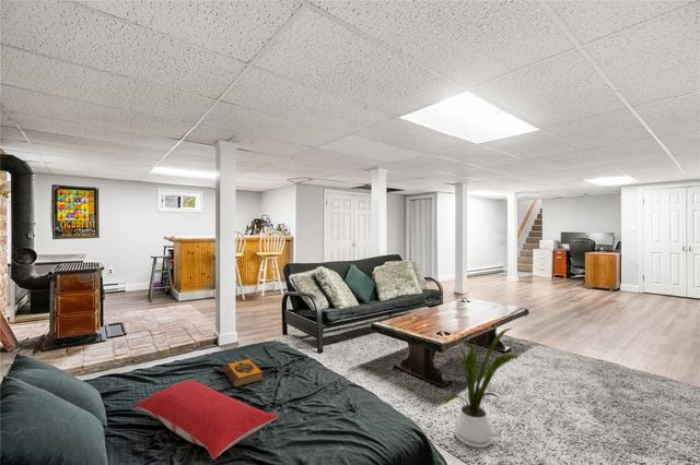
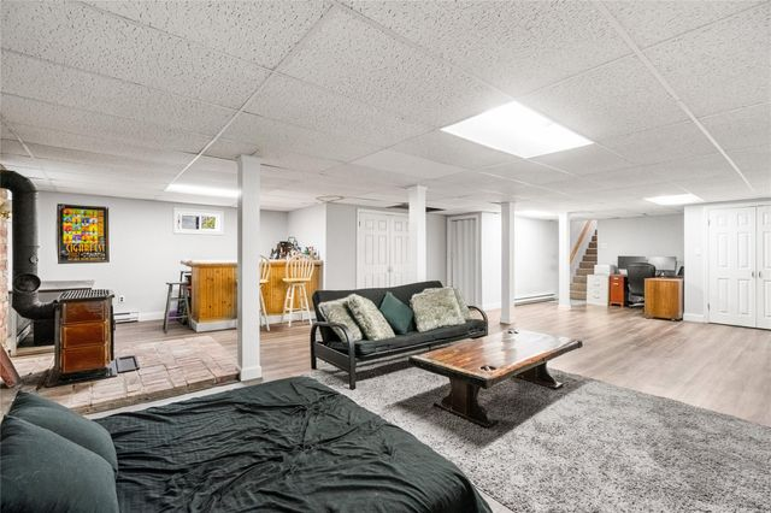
- pillow [132,379,279,461]
- house plant [443,326,520,449]
- hardback book [222,358,265,389]
